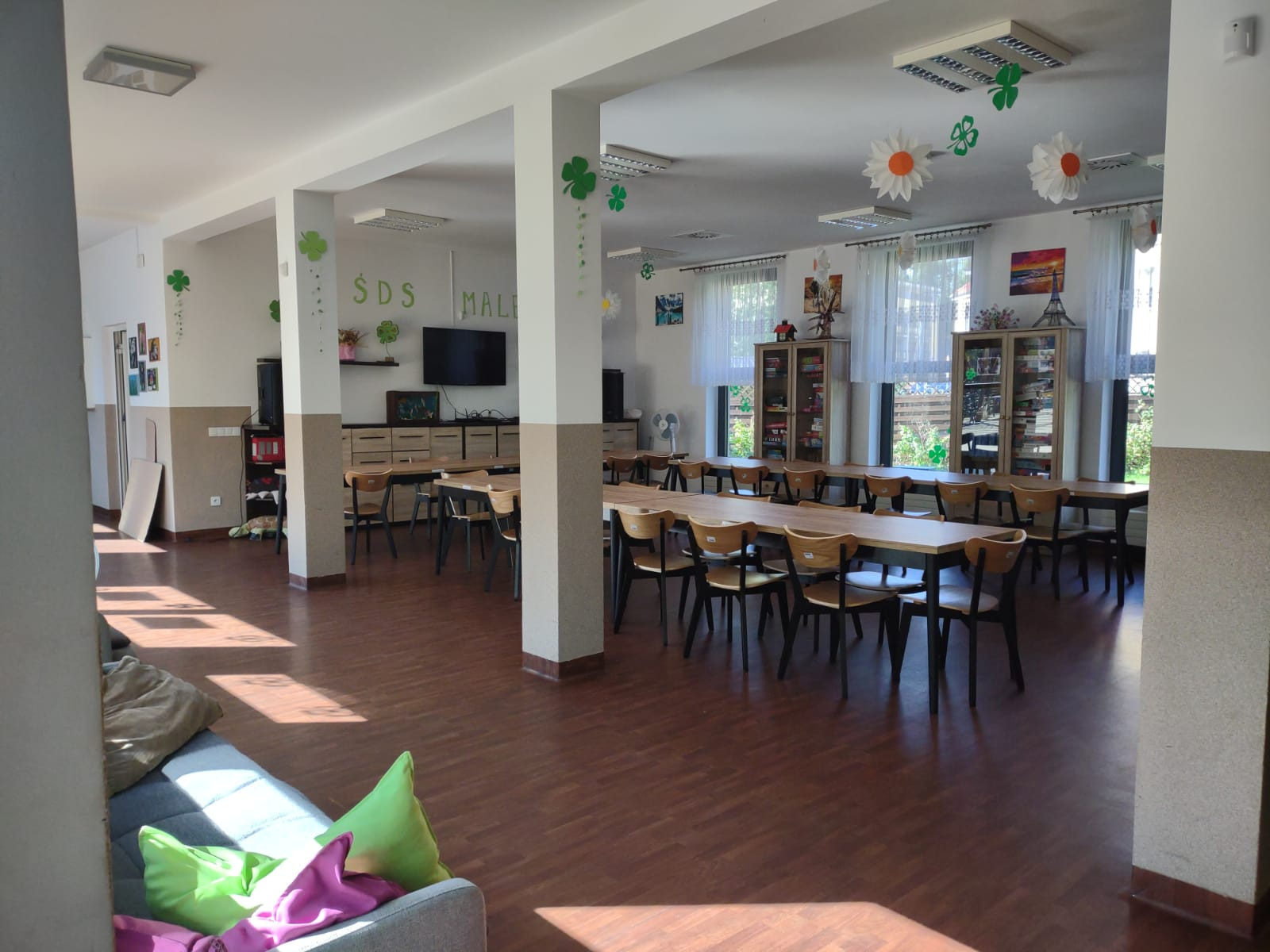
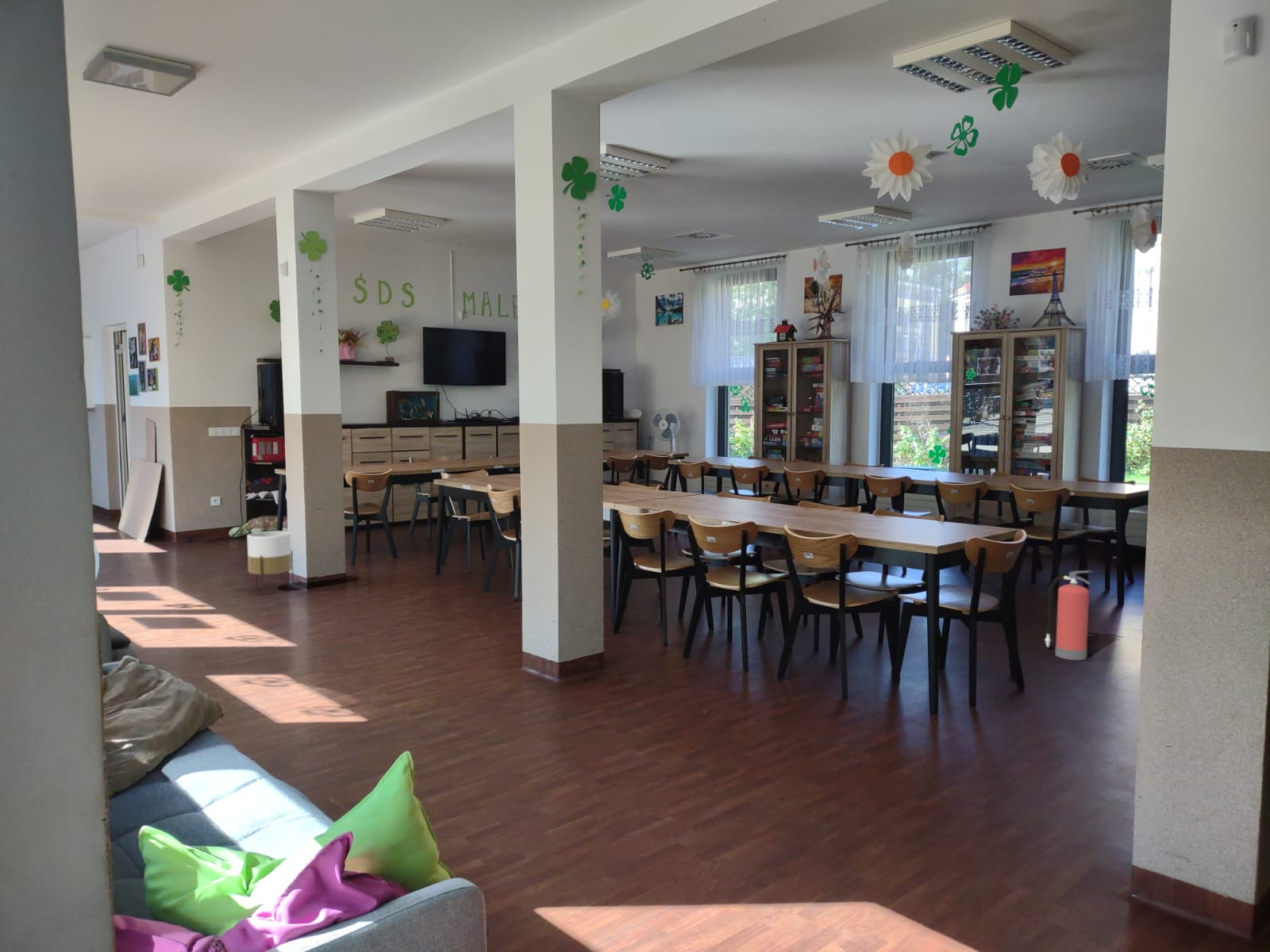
+ planter [246,531,294,596]
+ fire extinguisher [1044,570,1093,661]
